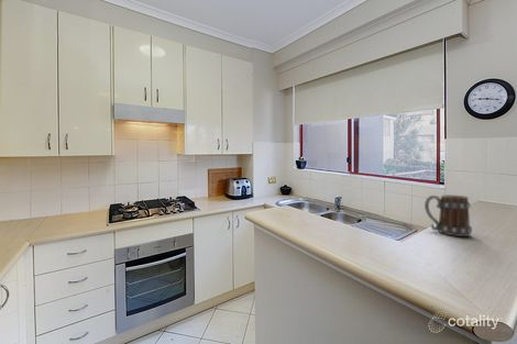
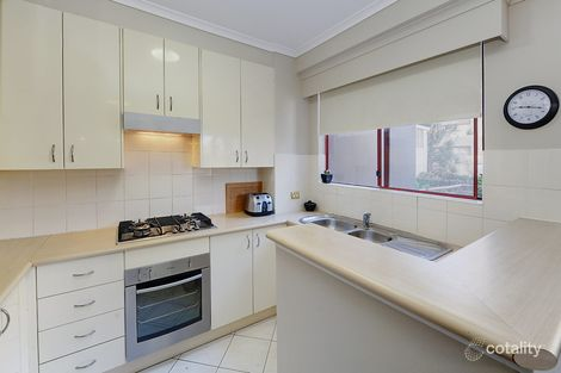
- mug [424,195,473,237]
